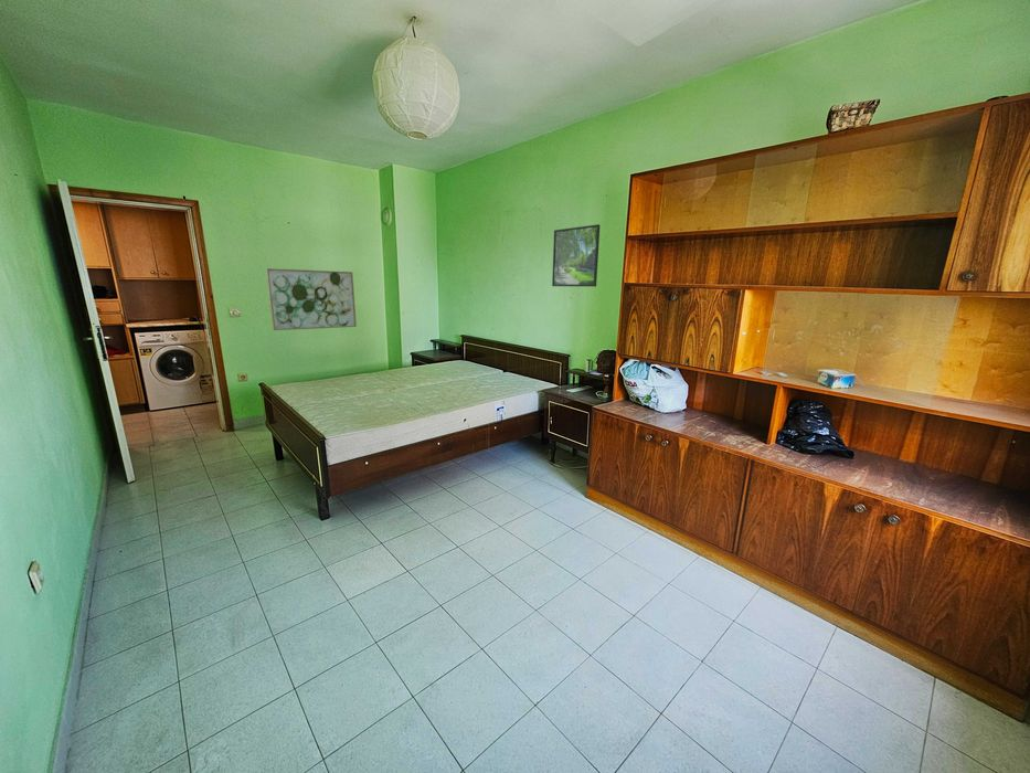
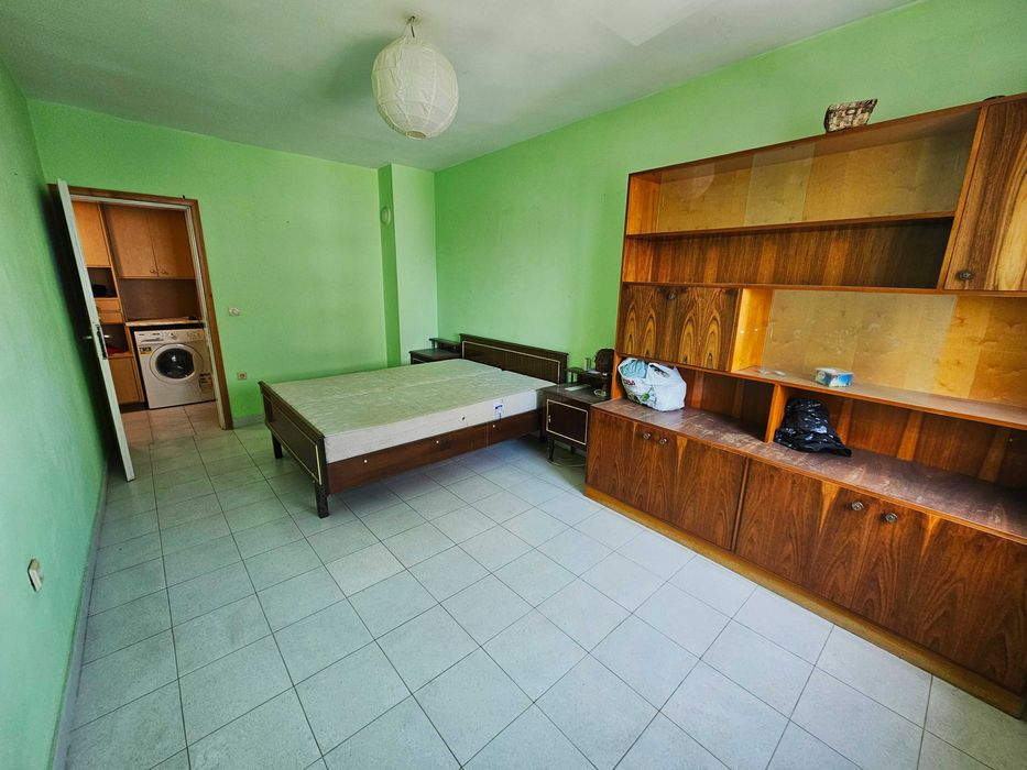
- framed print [551,223,601,287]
- wall art [265,267,358,331]
